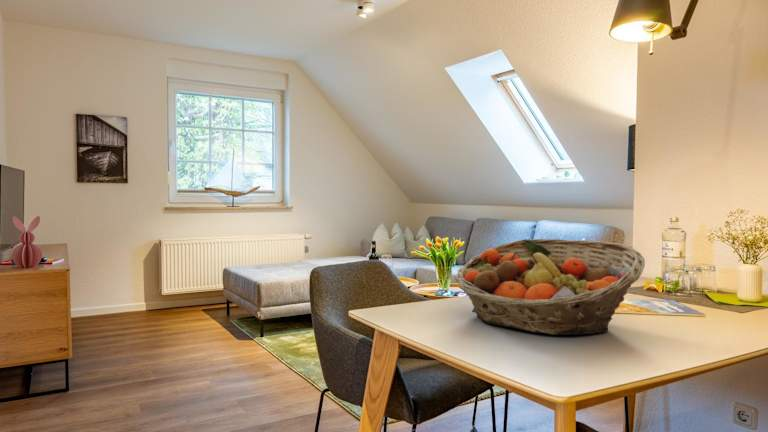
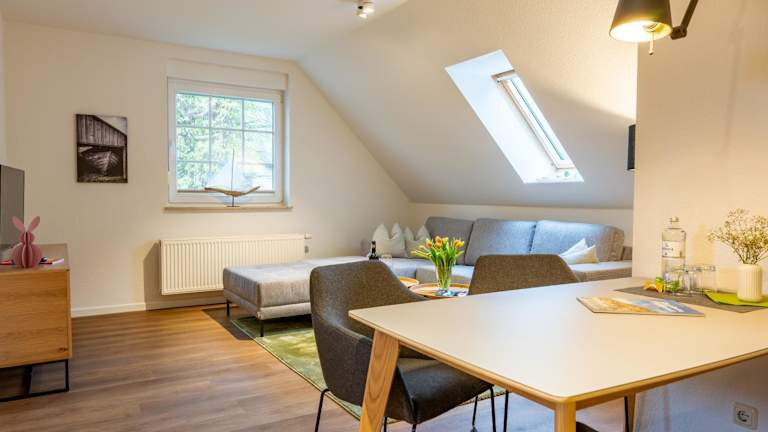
- fruit basket [454,238,646,336]
